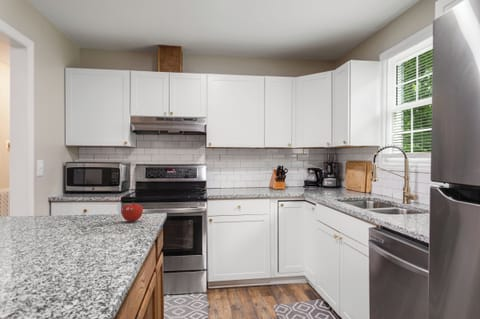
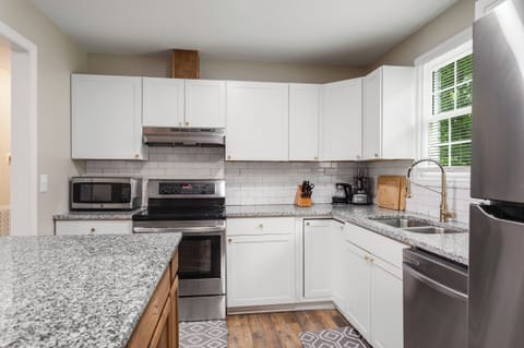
- fruit [121,201,144,222]
